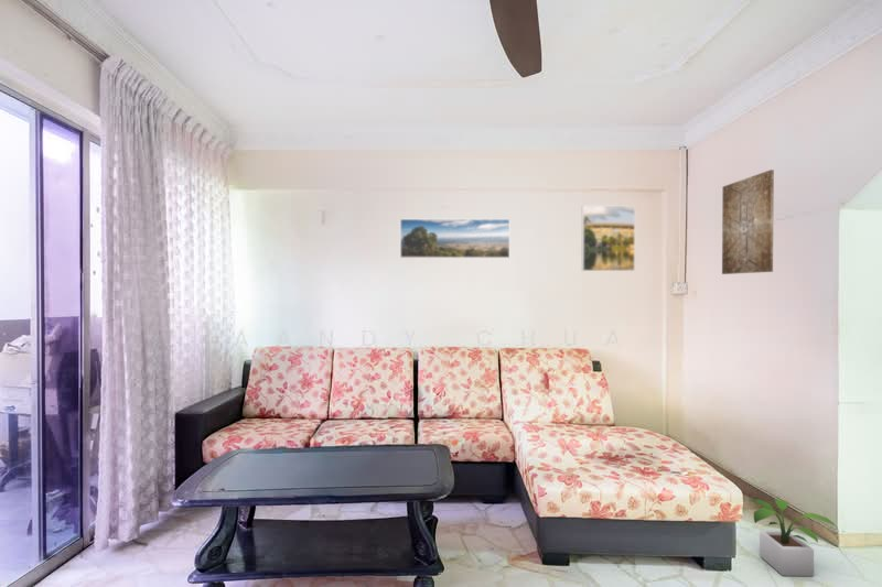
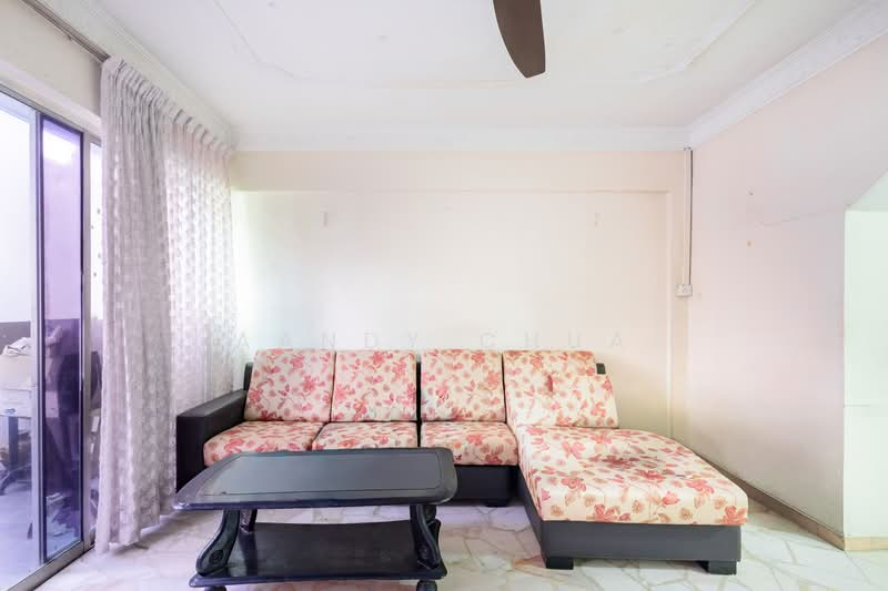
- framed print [399,218,510,259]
- wall art [721,169,775,275]
- potted plant [749,498,839,577]
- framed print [580,205,636,272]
